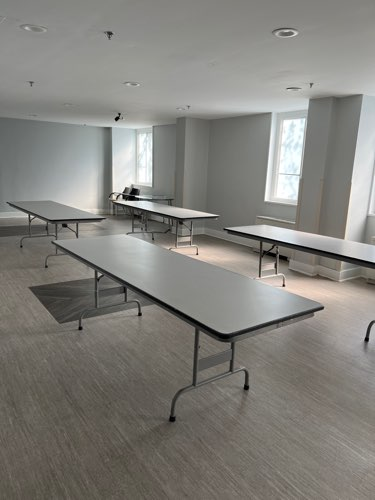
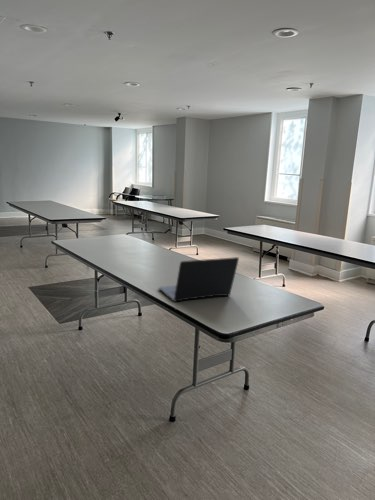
+ laptop [158,256,240,303]
